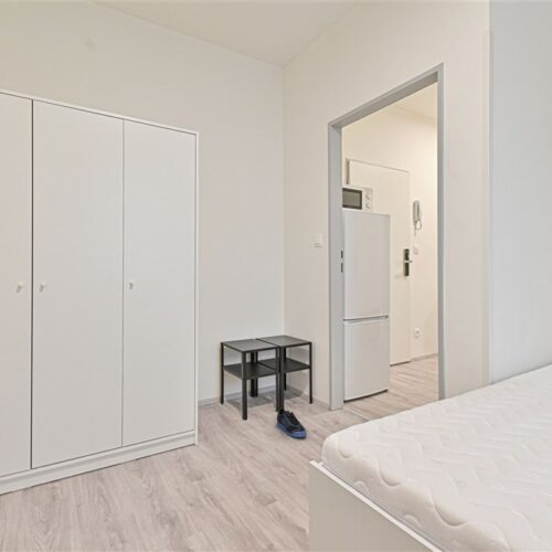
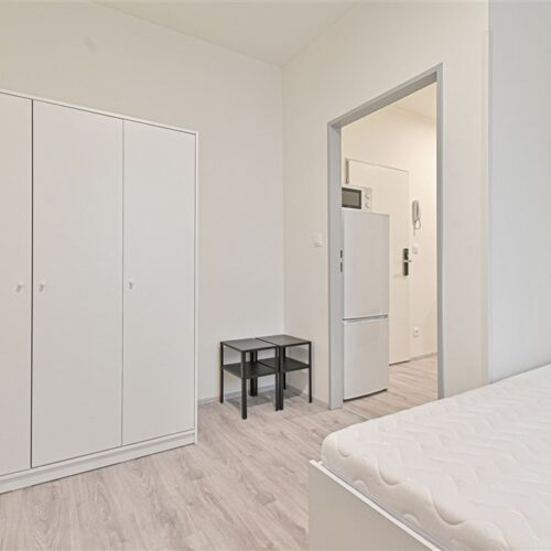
- sneaker [276,406,308,438]
